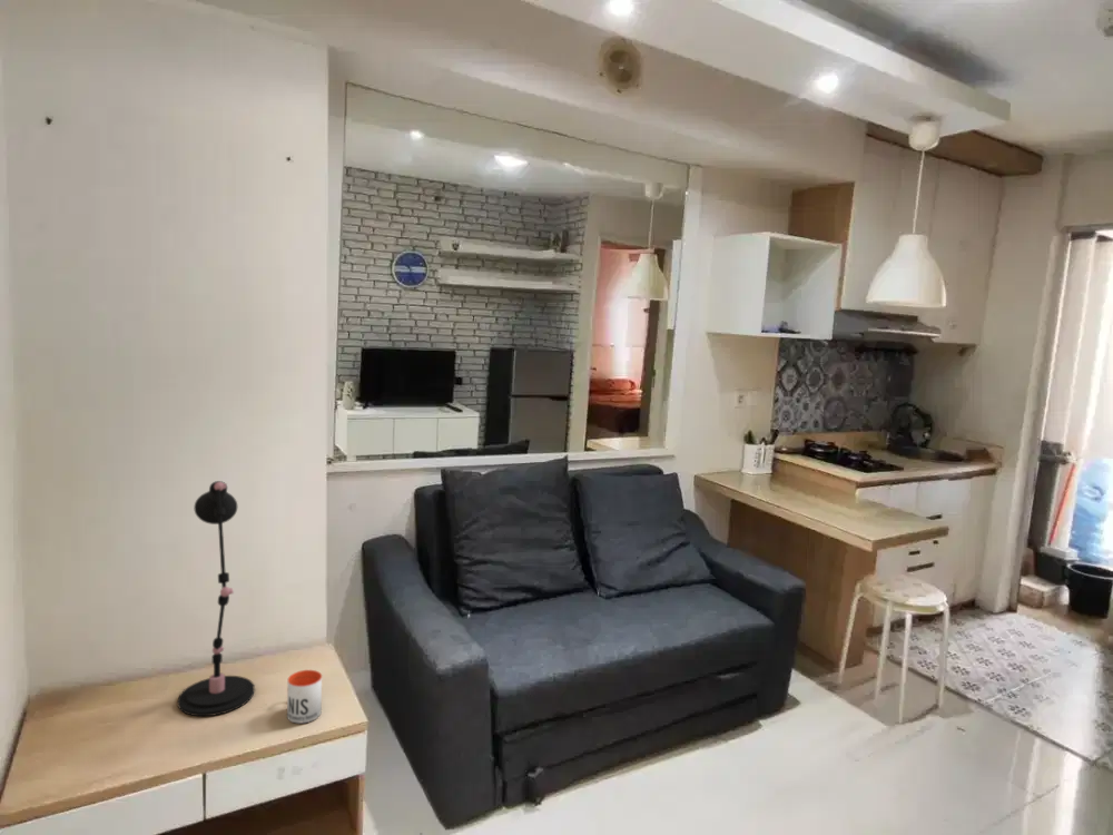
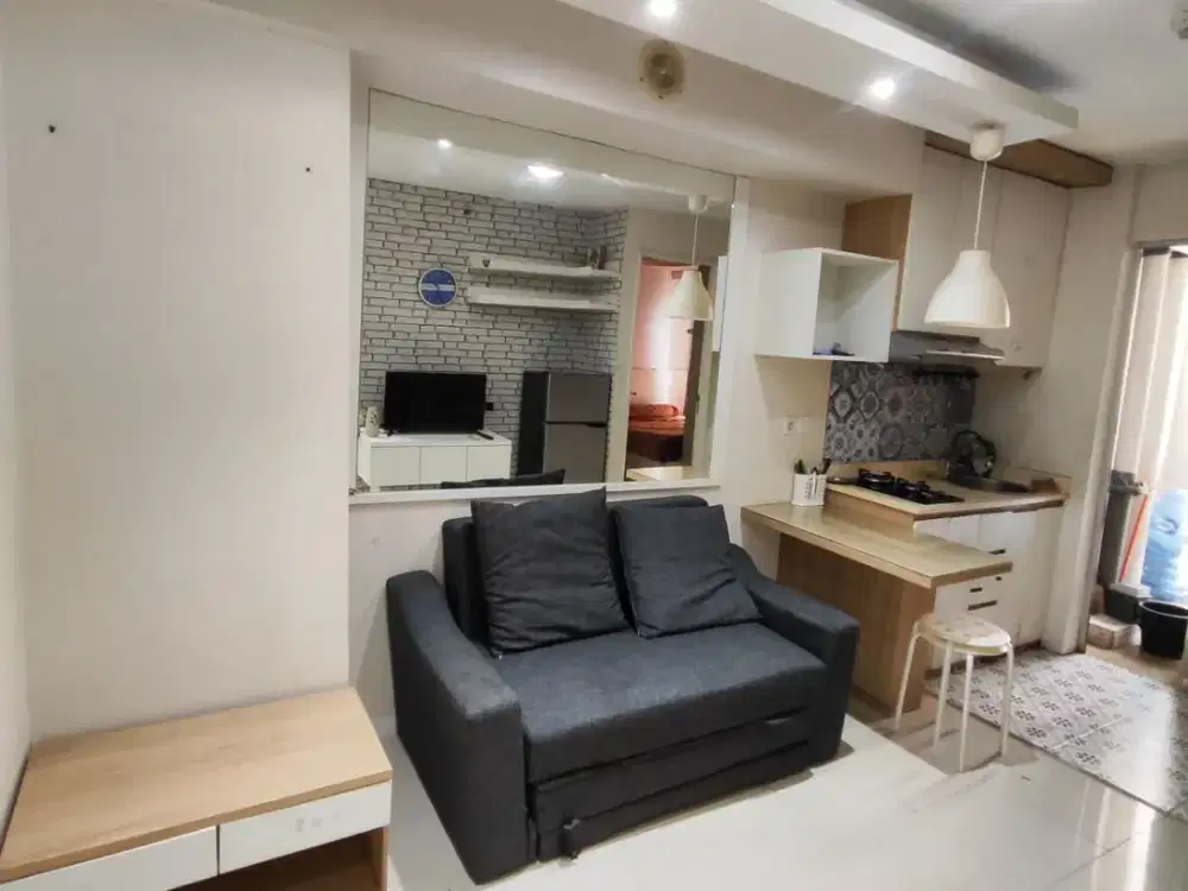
- desk lamp [177,480,256,717]
- mug [286,669,323,725]
